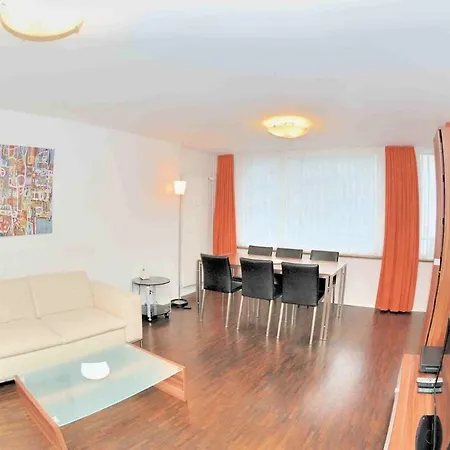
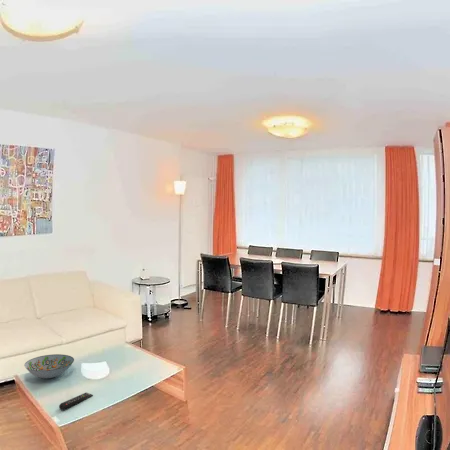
+ decorative bowl [23,353,75,379]
+ remote control [58,392,94,410]
